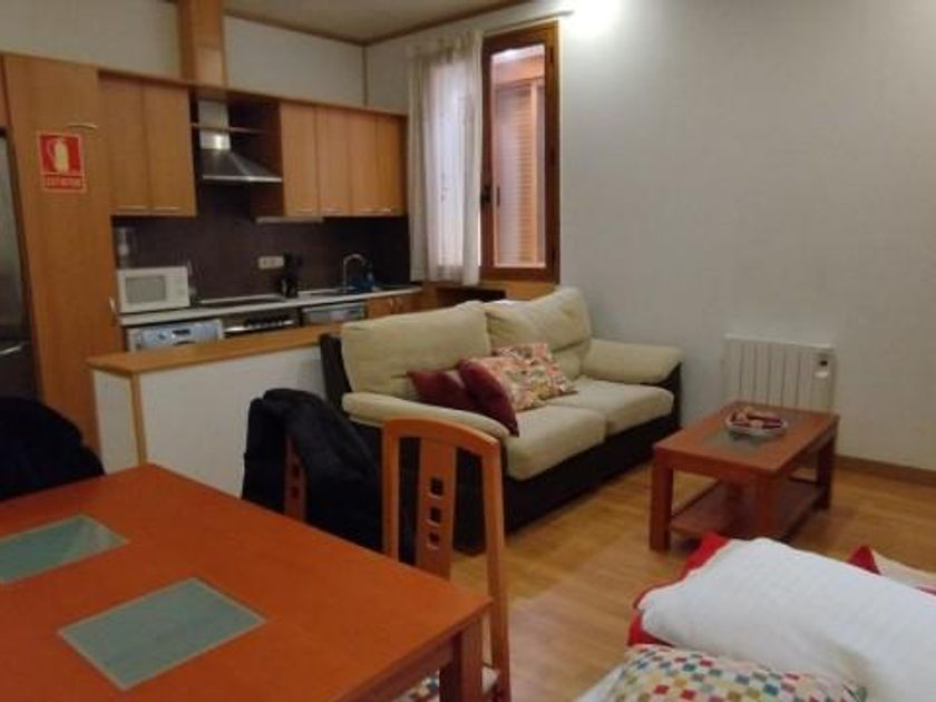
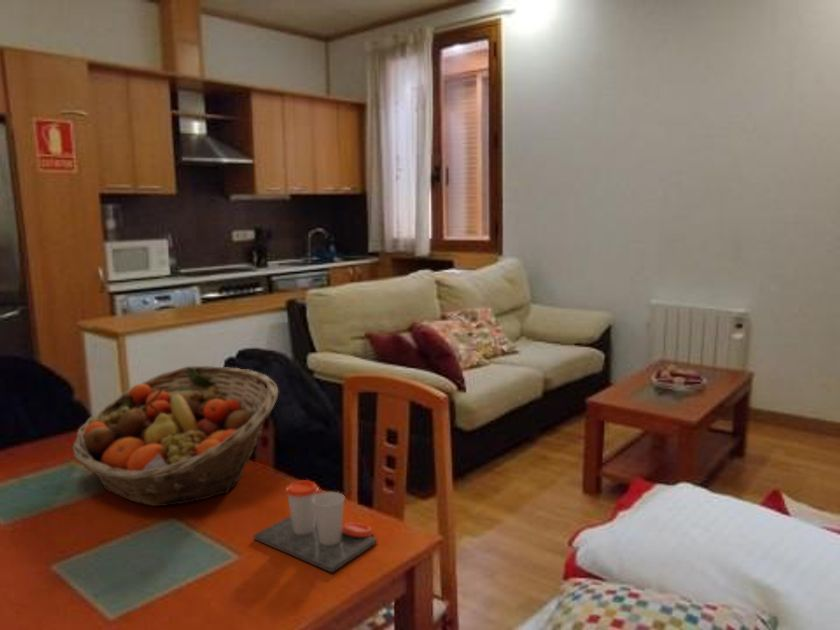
+ cup [252,479,378,573]
+ fruit basket [71,365,279,507]
